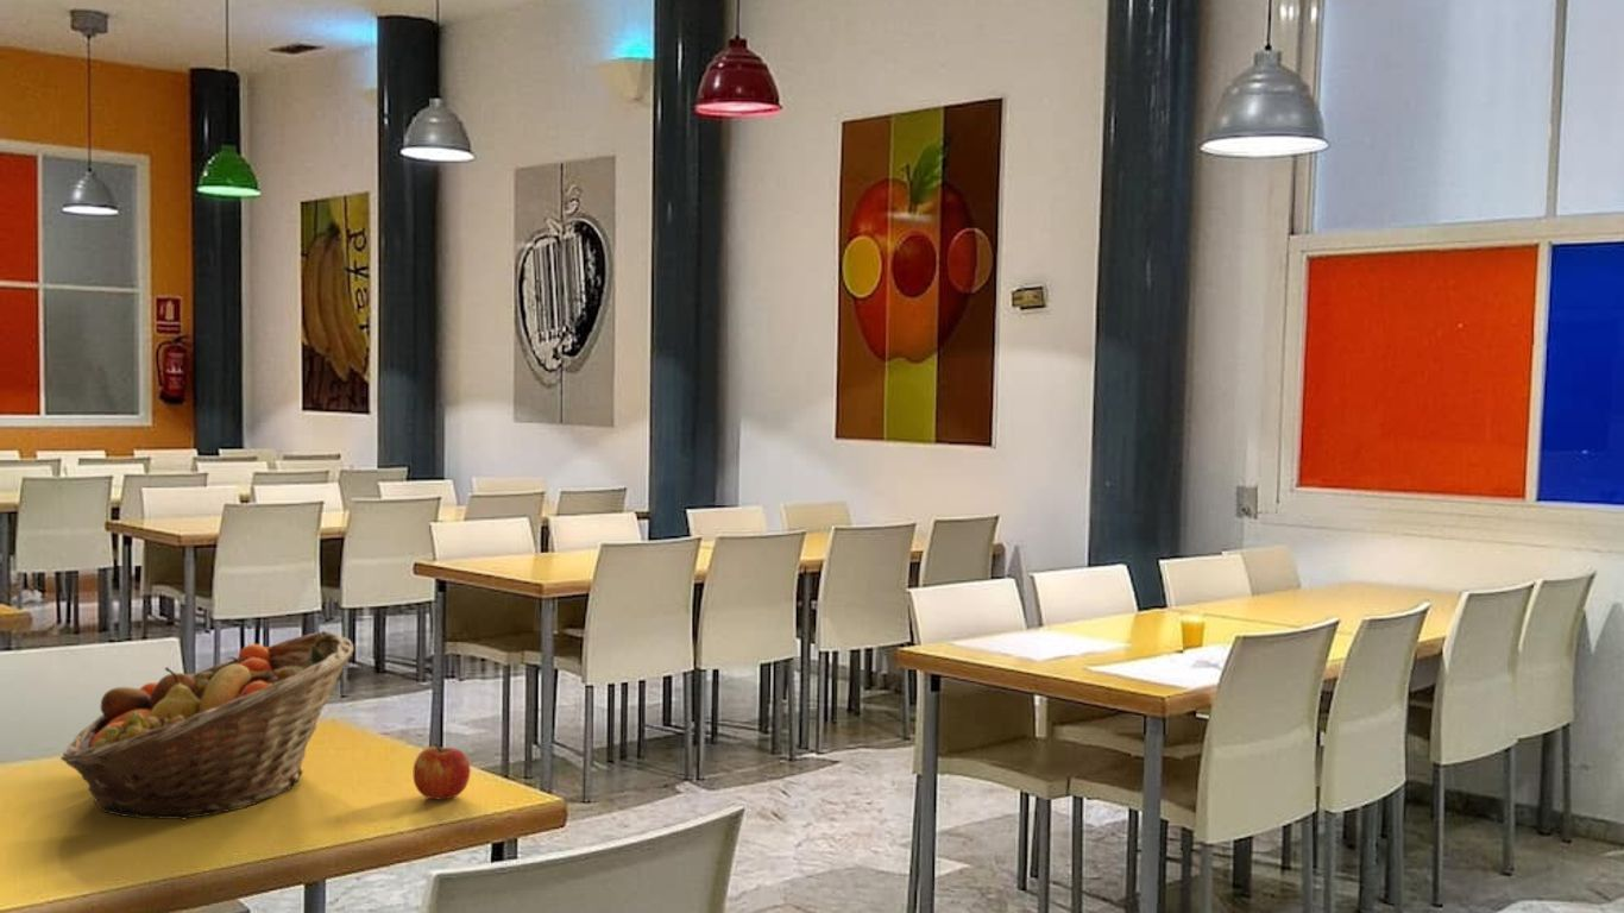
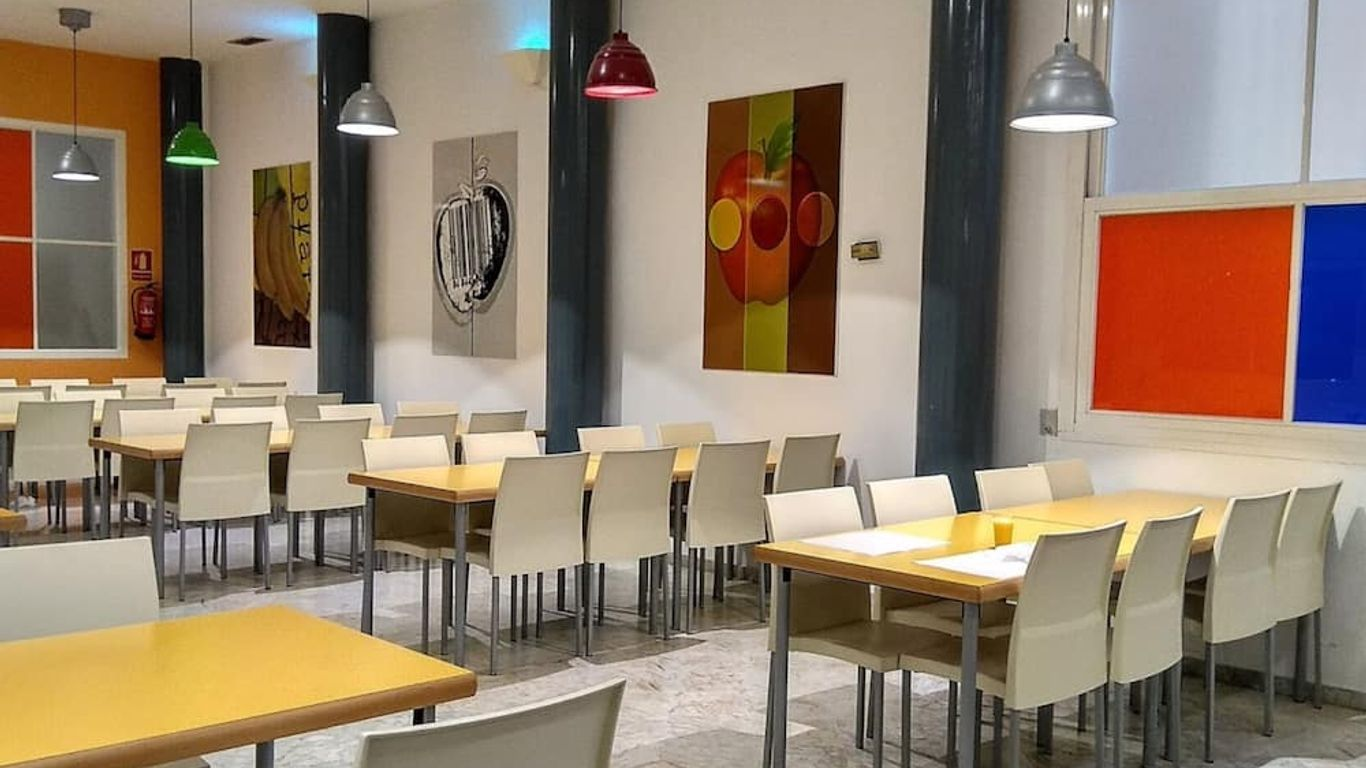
- fruit basket [59,630,354,820]
- apple [413,743,471,800]
